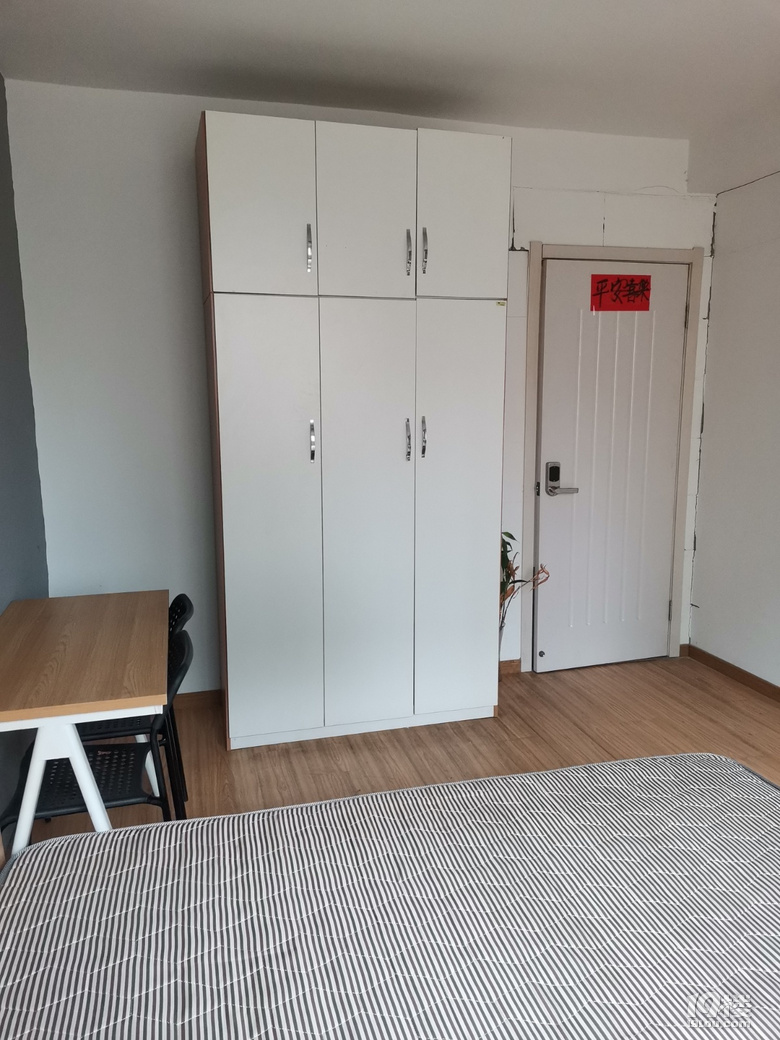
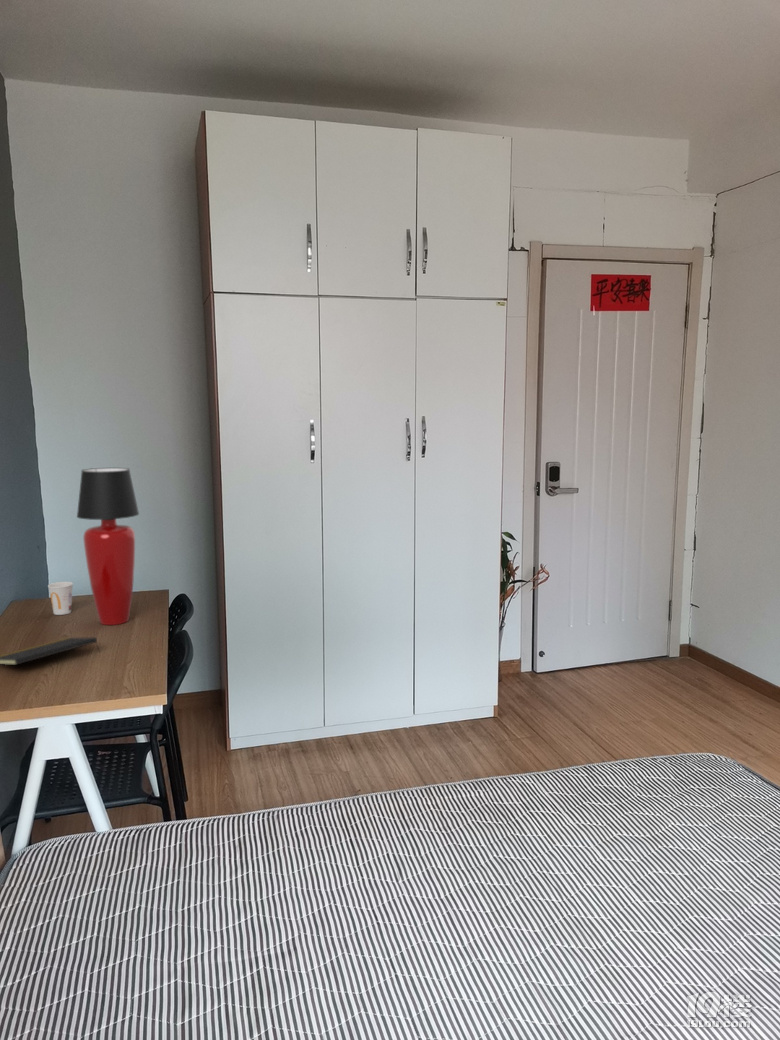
+ notepad [0,636,100,666]
+ table lamp [76,467,140,626]
+ cup [47,581,74,616]
